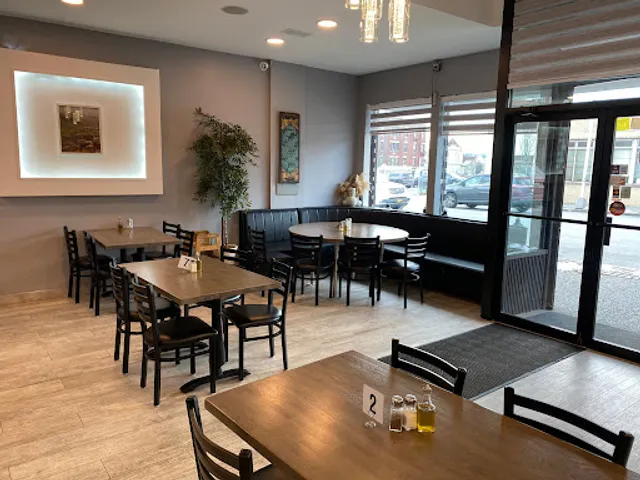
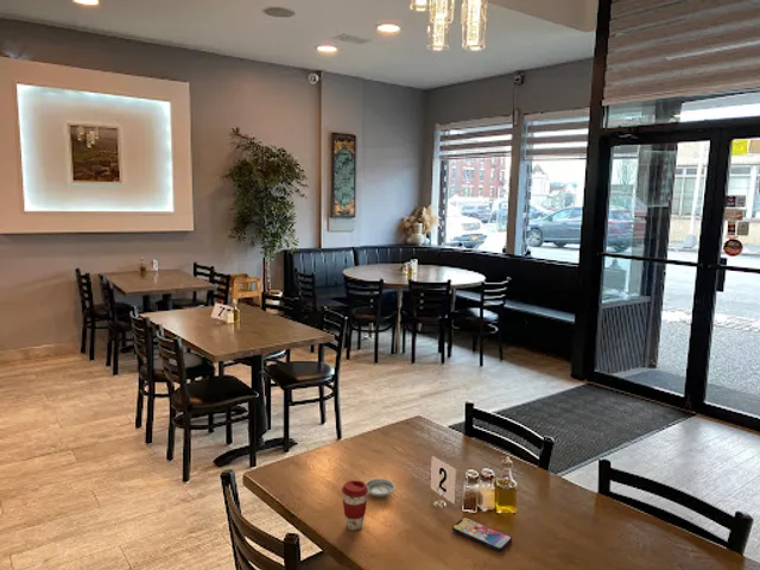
+ coffee cup [341,480,369,531]
+ smartphone [451,517,513,552]
+ saucer [365,477,397,499]
